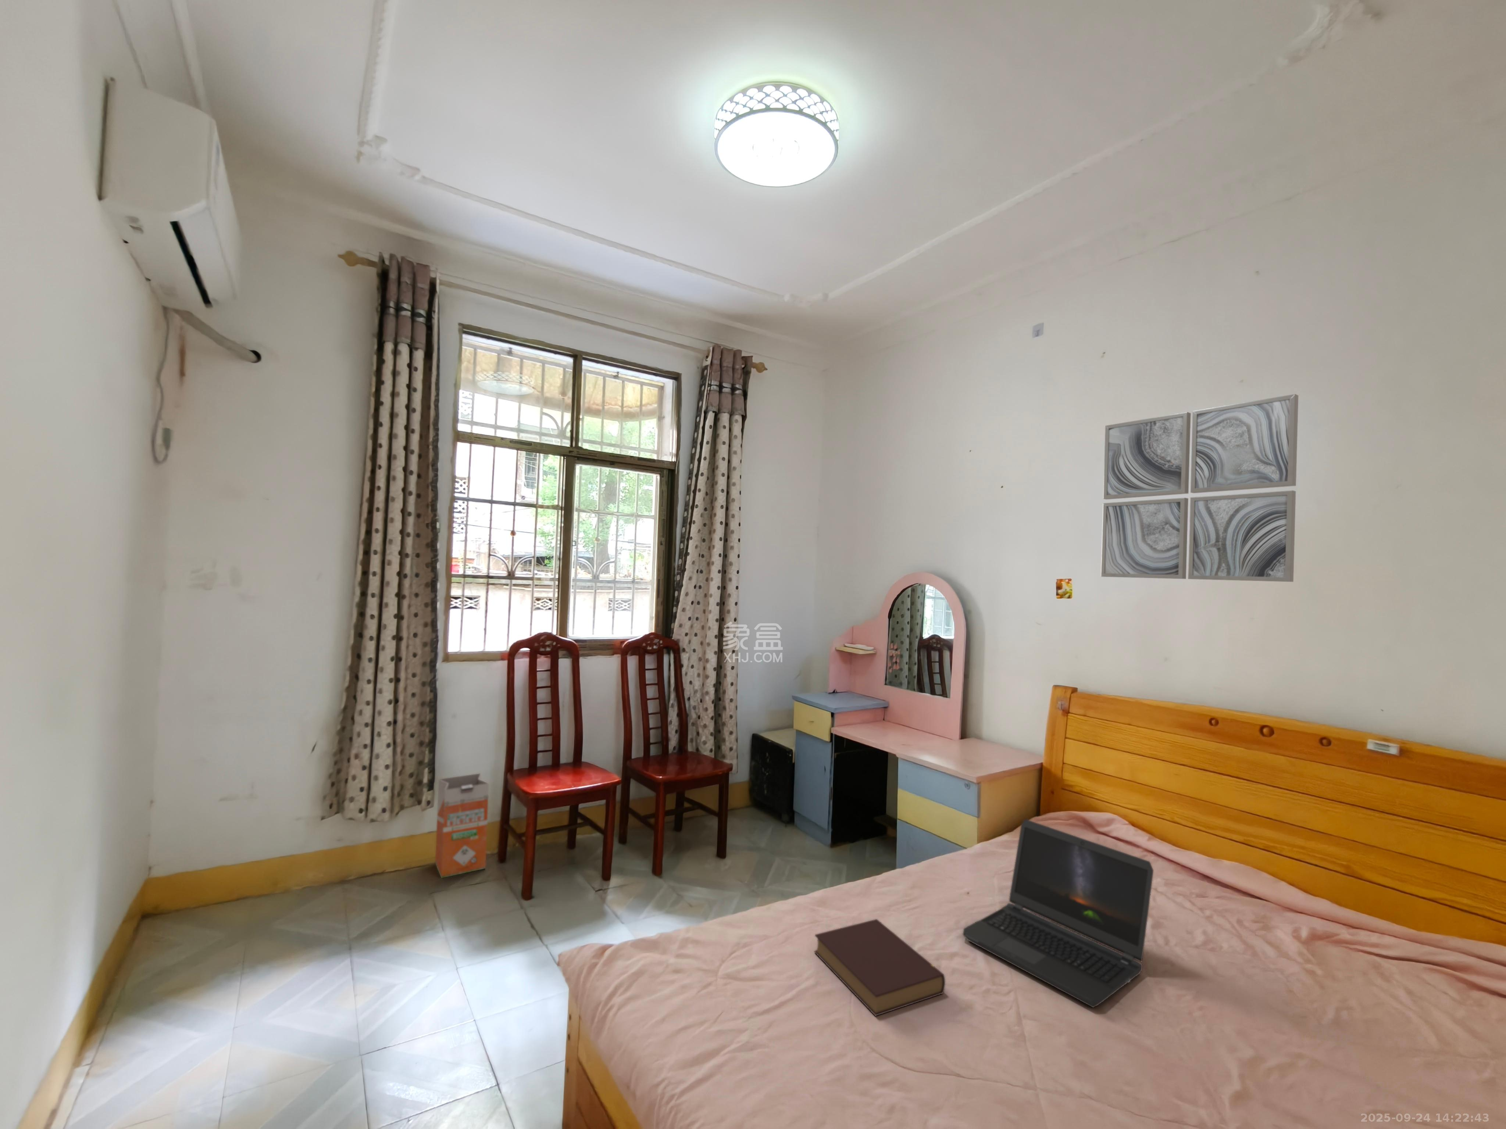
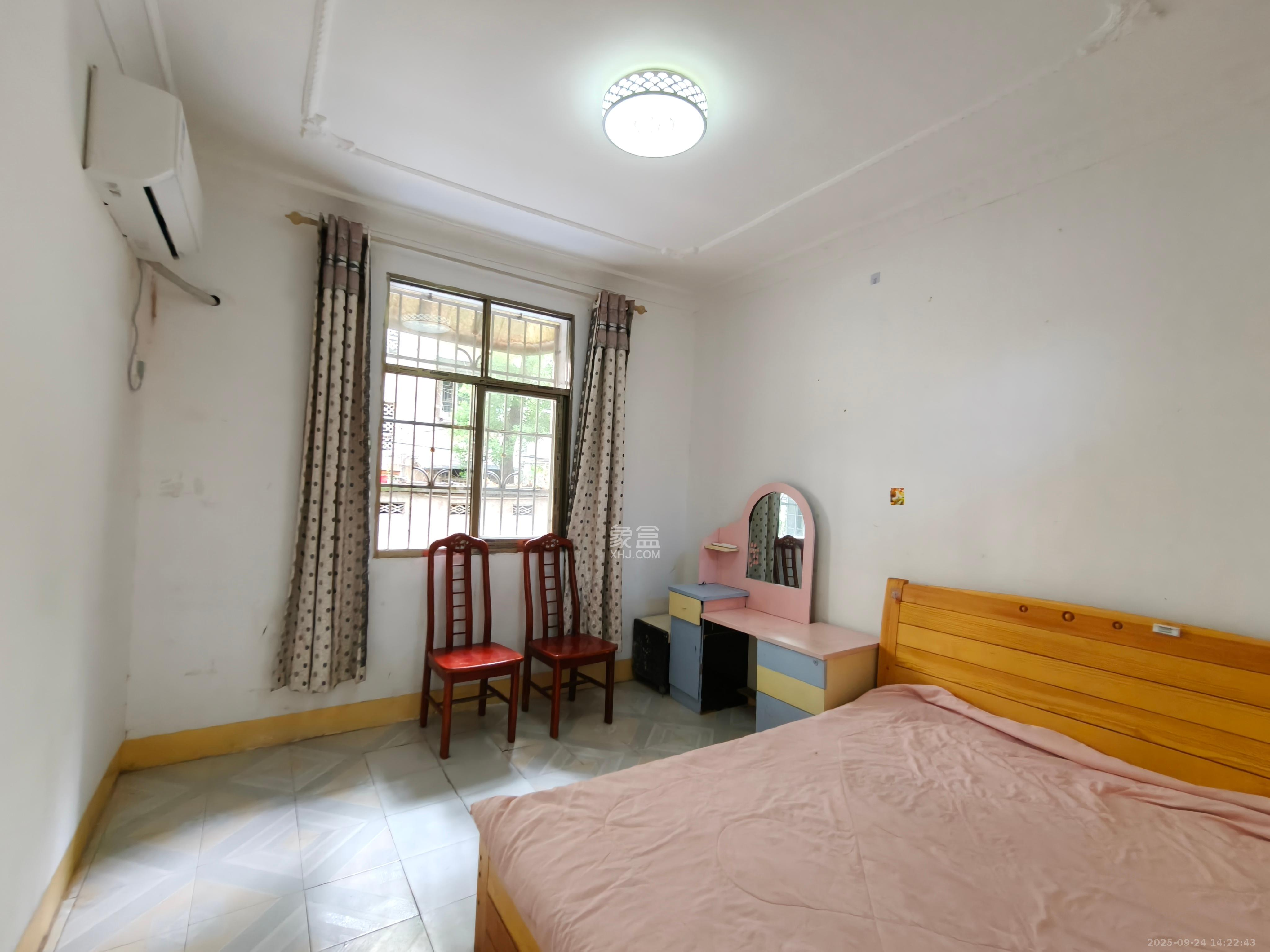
- wall art [1100,394,1298,582]
- laptop computer [962,818,1154,1008]
- waste bin [434,773,490,879]
- book [813,918,945,1016]
